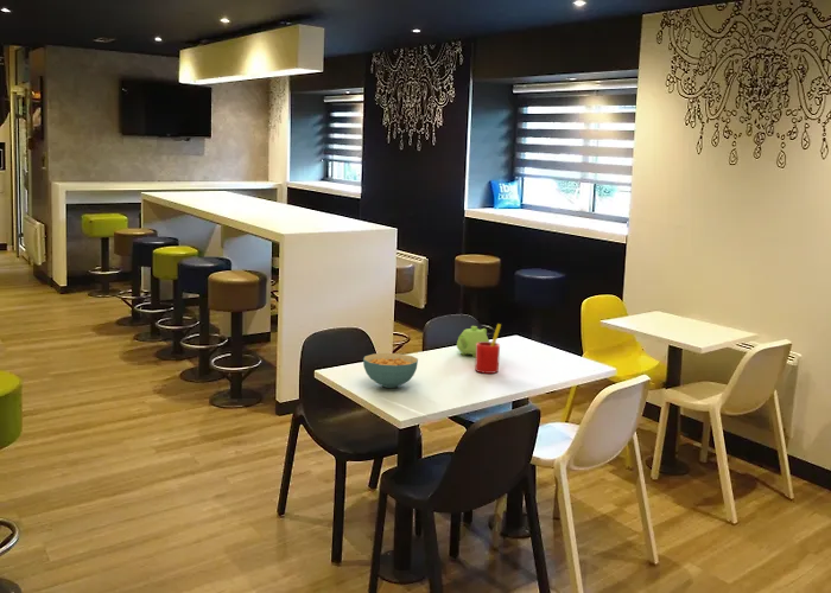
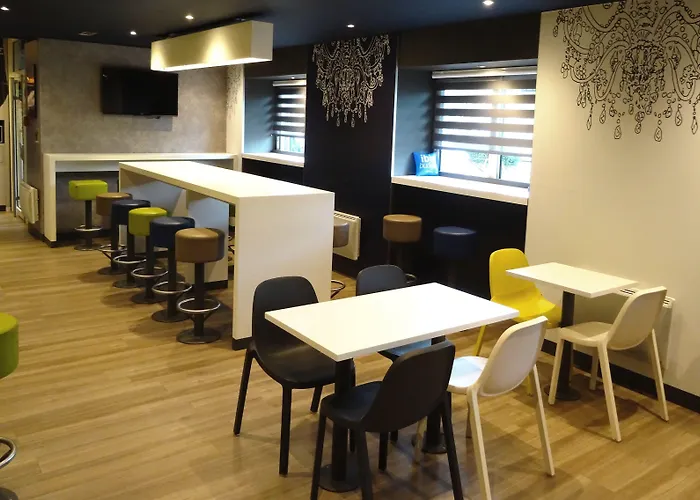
- cereal bowl [362,352,419,389]
- straw [474,323,502,375]
- teapot [456,325,490,358]
